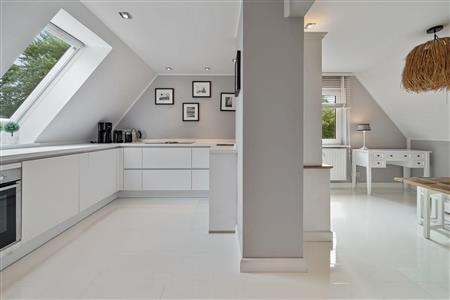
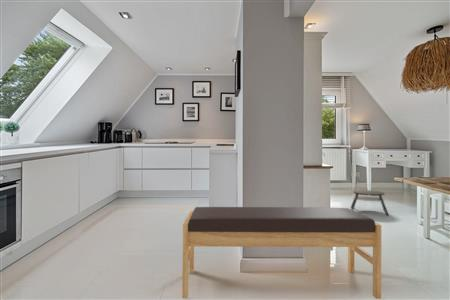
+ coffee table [350,189,390,216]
+ bench [181,206,382,300]
